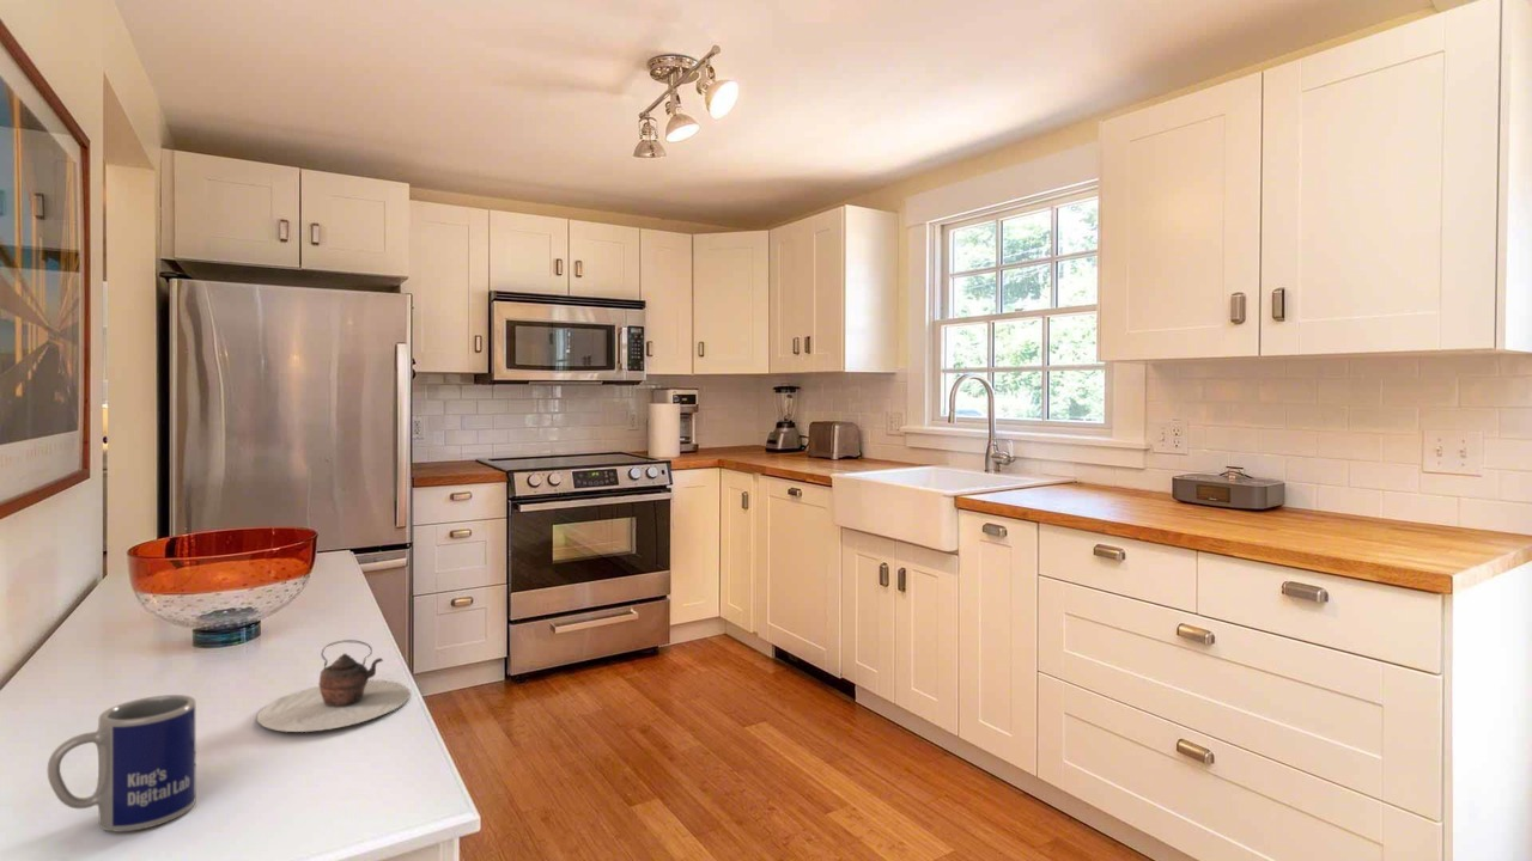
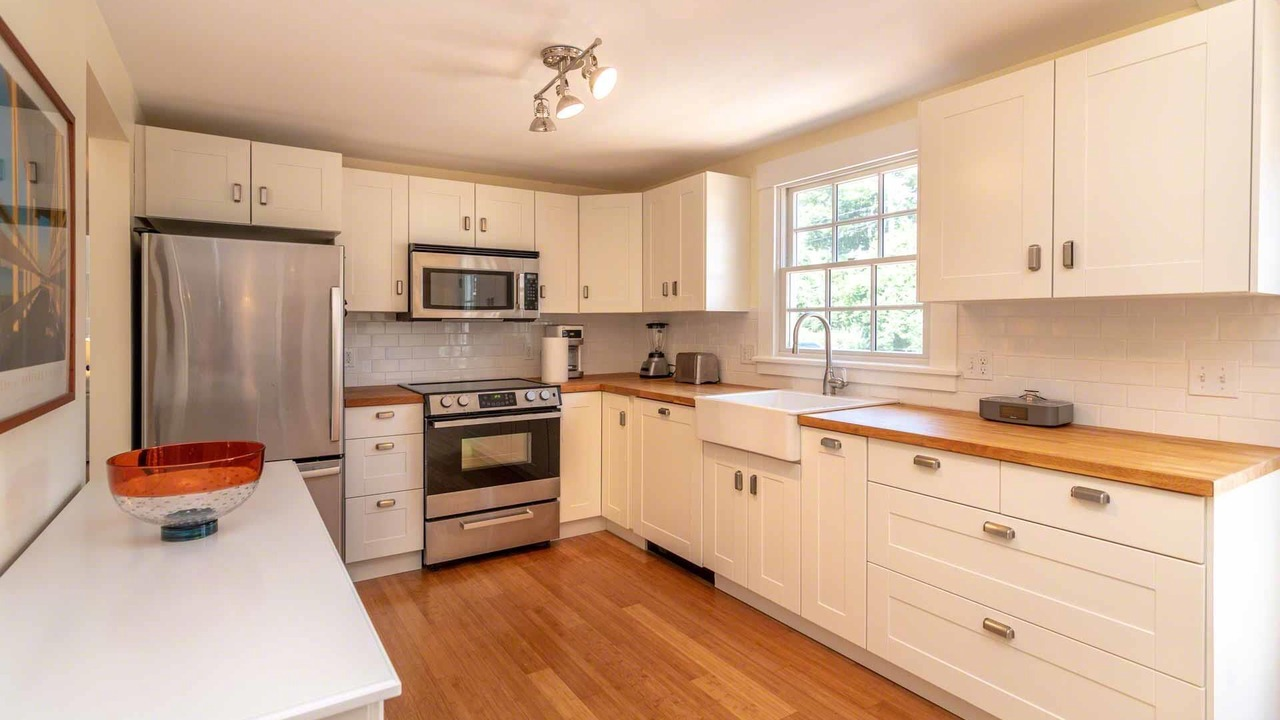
- mug [47,694,196,833]
- teapot [256,639,412,733]
